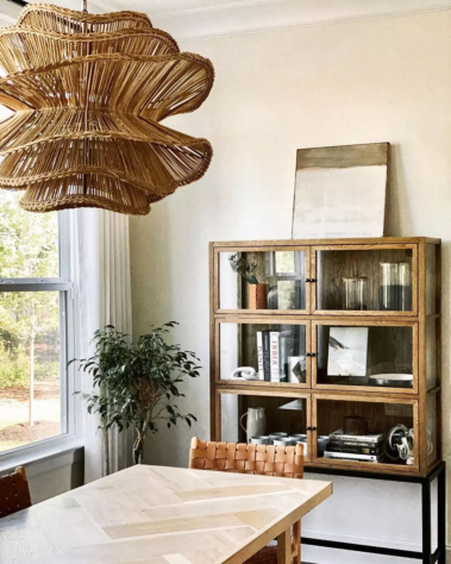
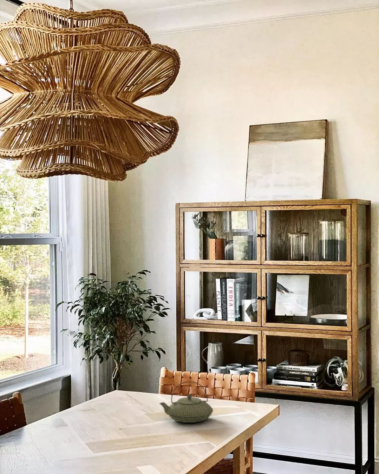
+ teapot [159,380,214,424]
